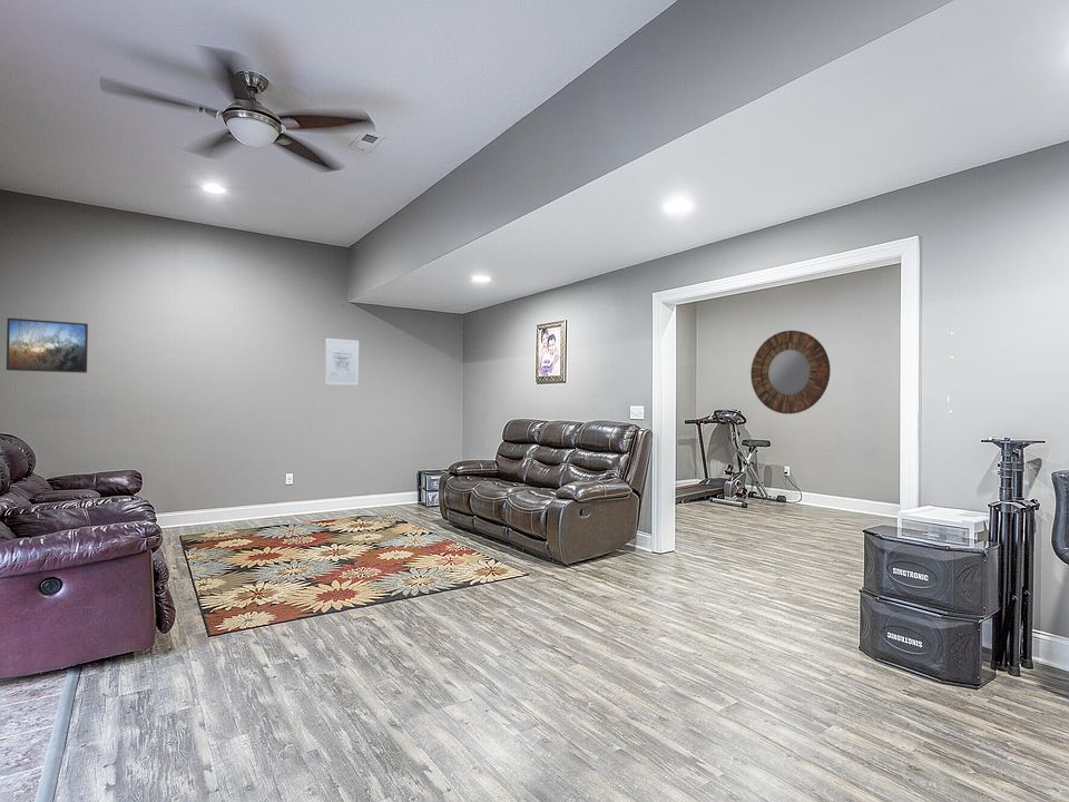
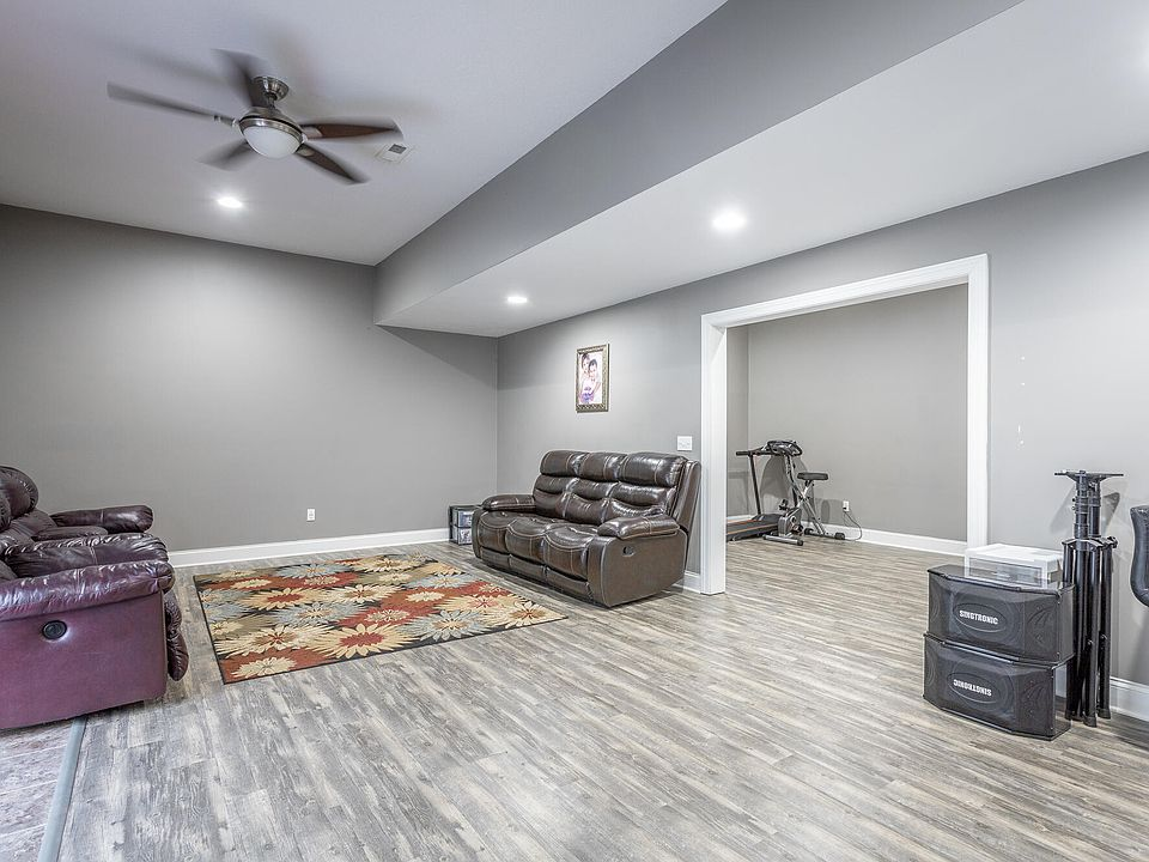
- wall art [324,338,360,387]
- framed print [6,317,89,374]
- home mirror [749,330,832,415]
